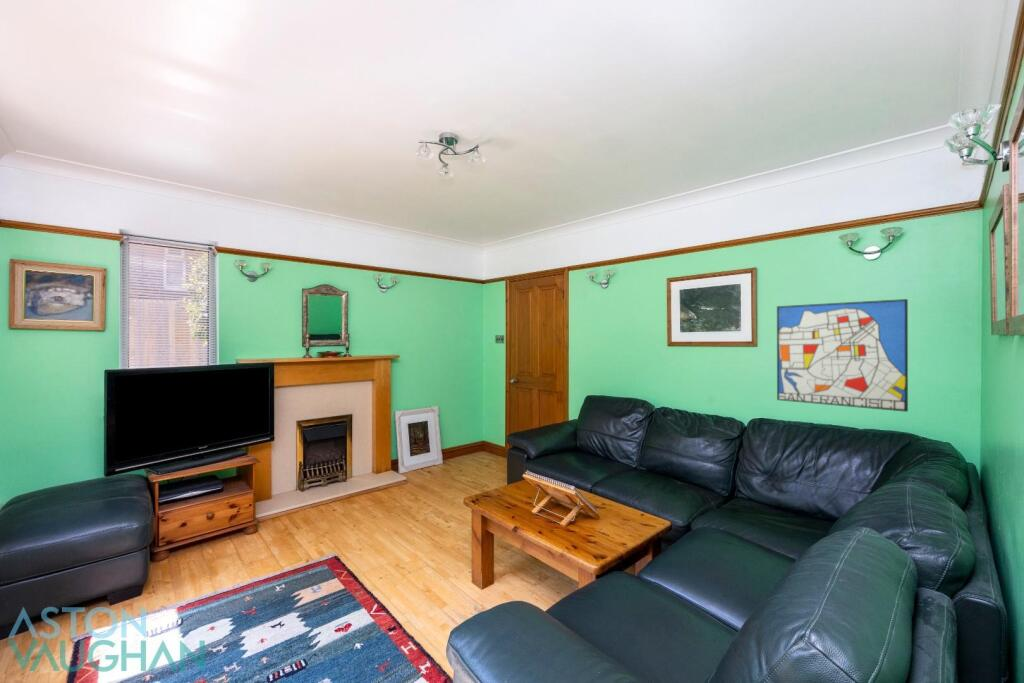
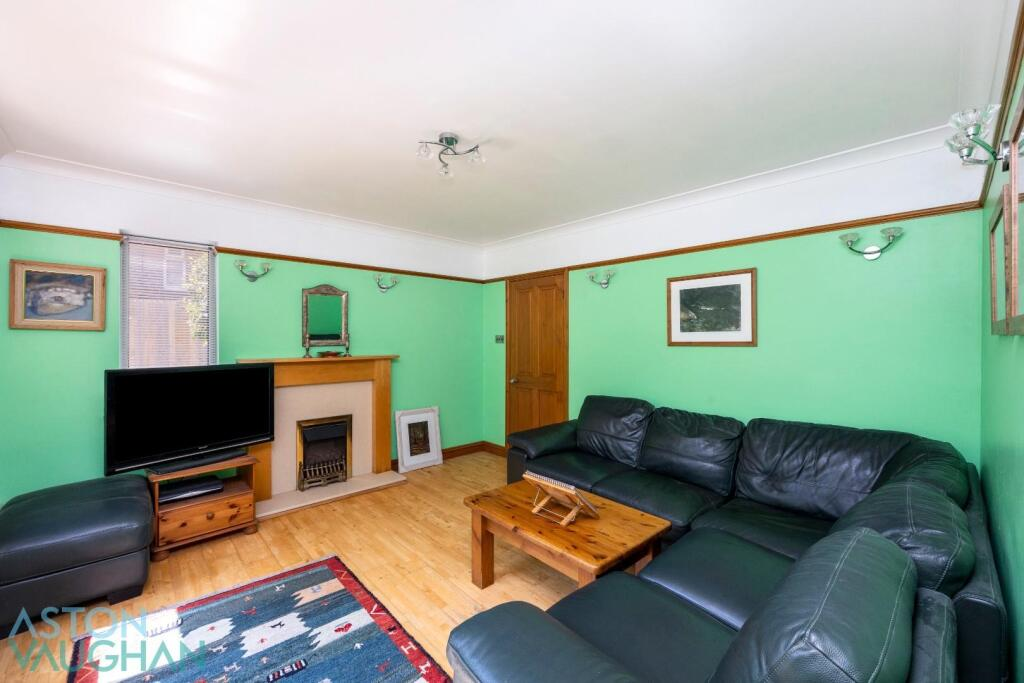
- wall art [776,298,909,413]
